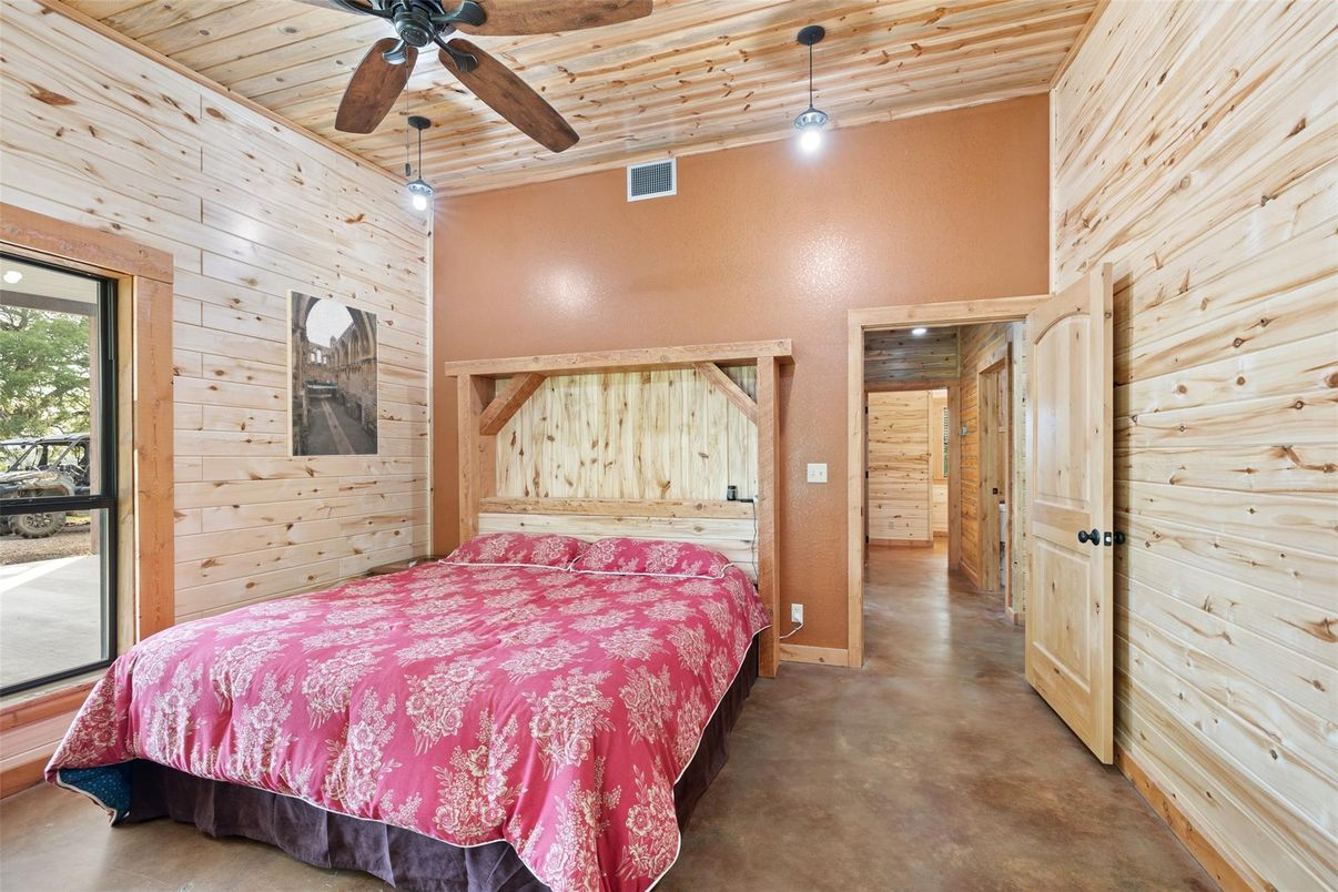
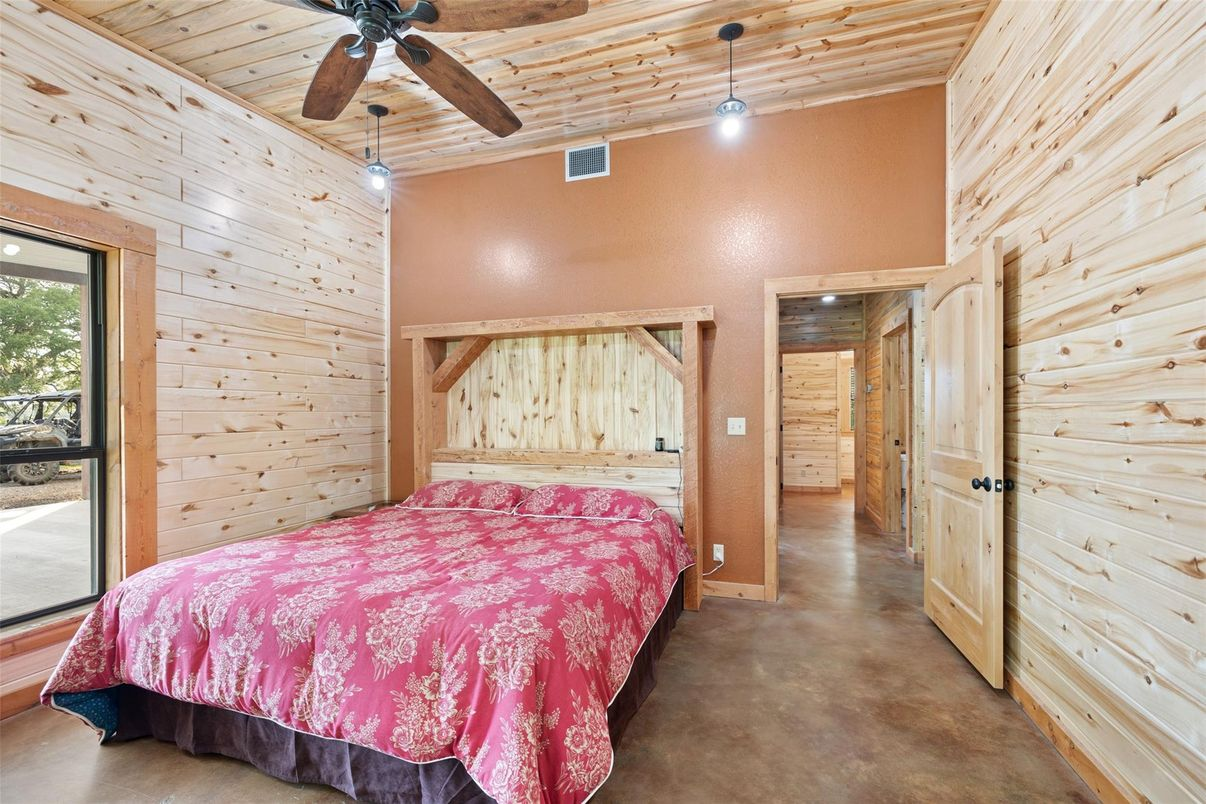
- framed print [285,288,379,458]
